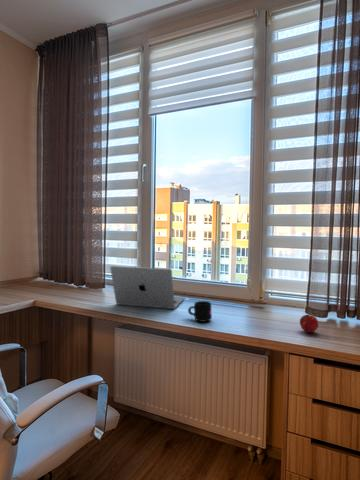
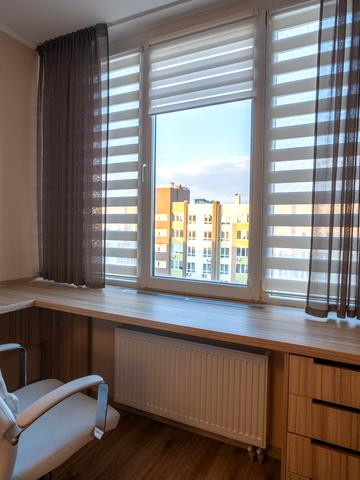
- laptop [109,265,185,310]
- peach [299,313,319,333]
- mug [187,300,213,323]
